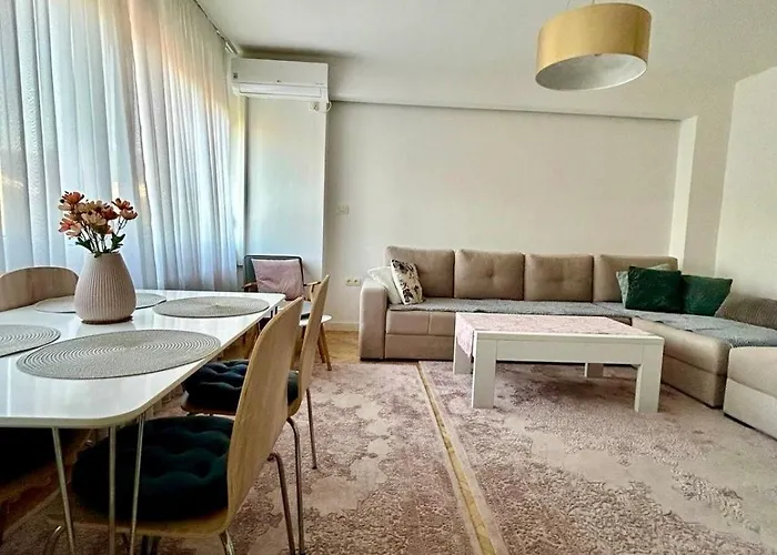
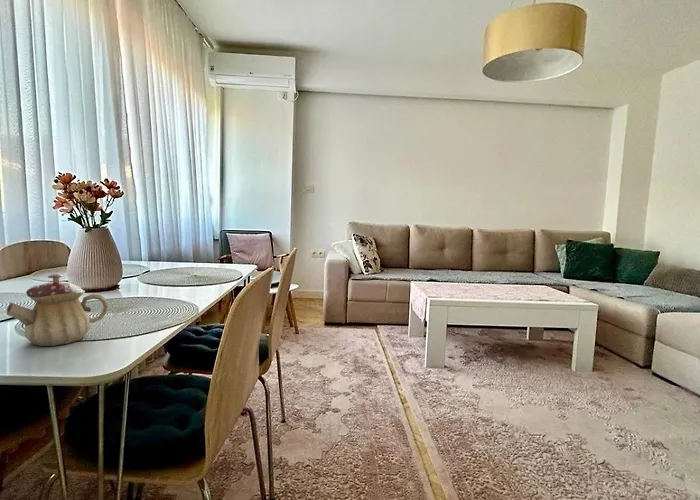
+ teapot [6,272,109,347]
